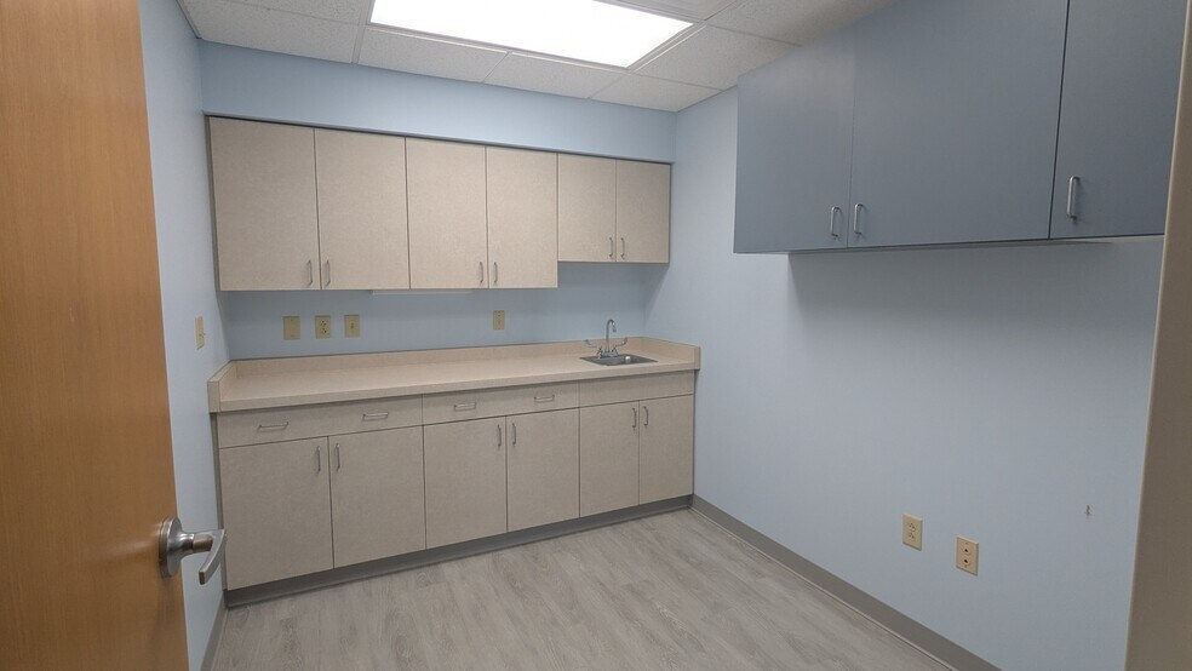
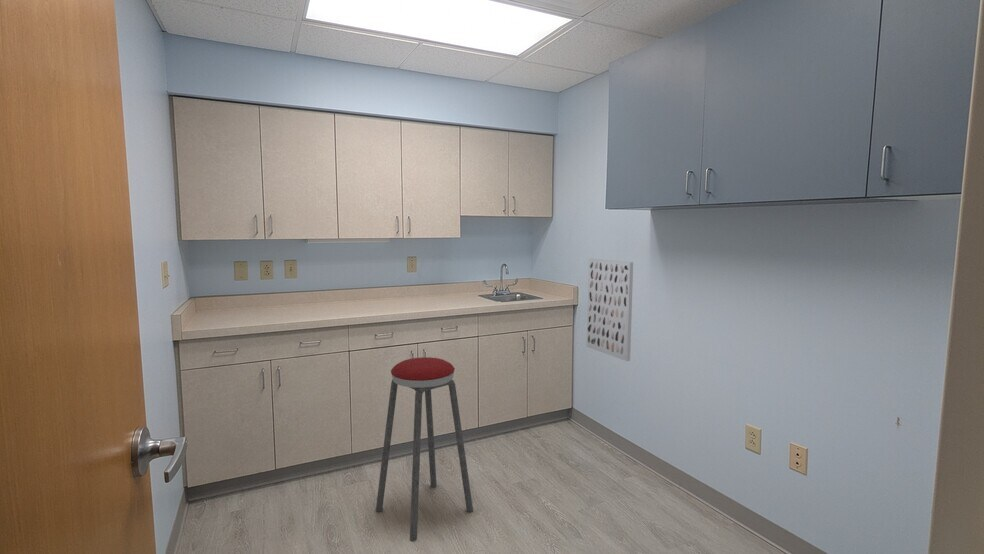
+ music stool [375,356,474,543]
+ wall art [586,258,634,362]
